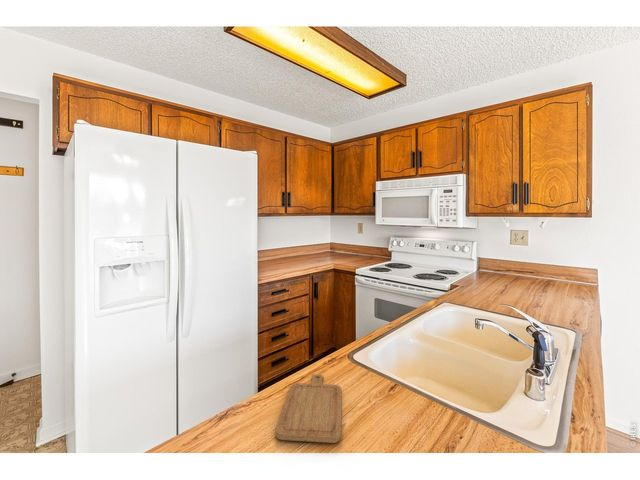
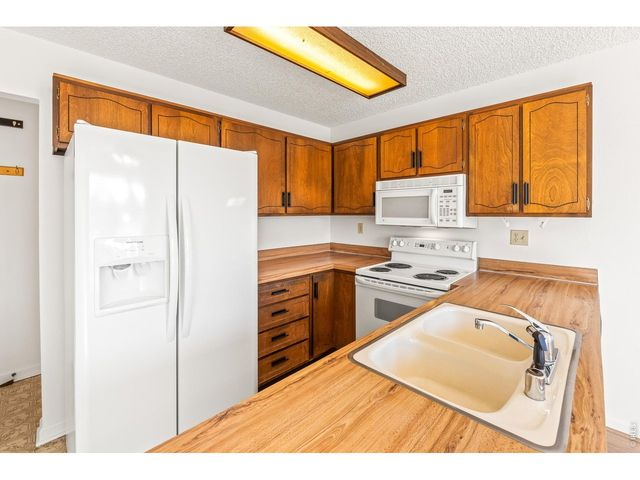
- chopping board [274,373,342,444]
